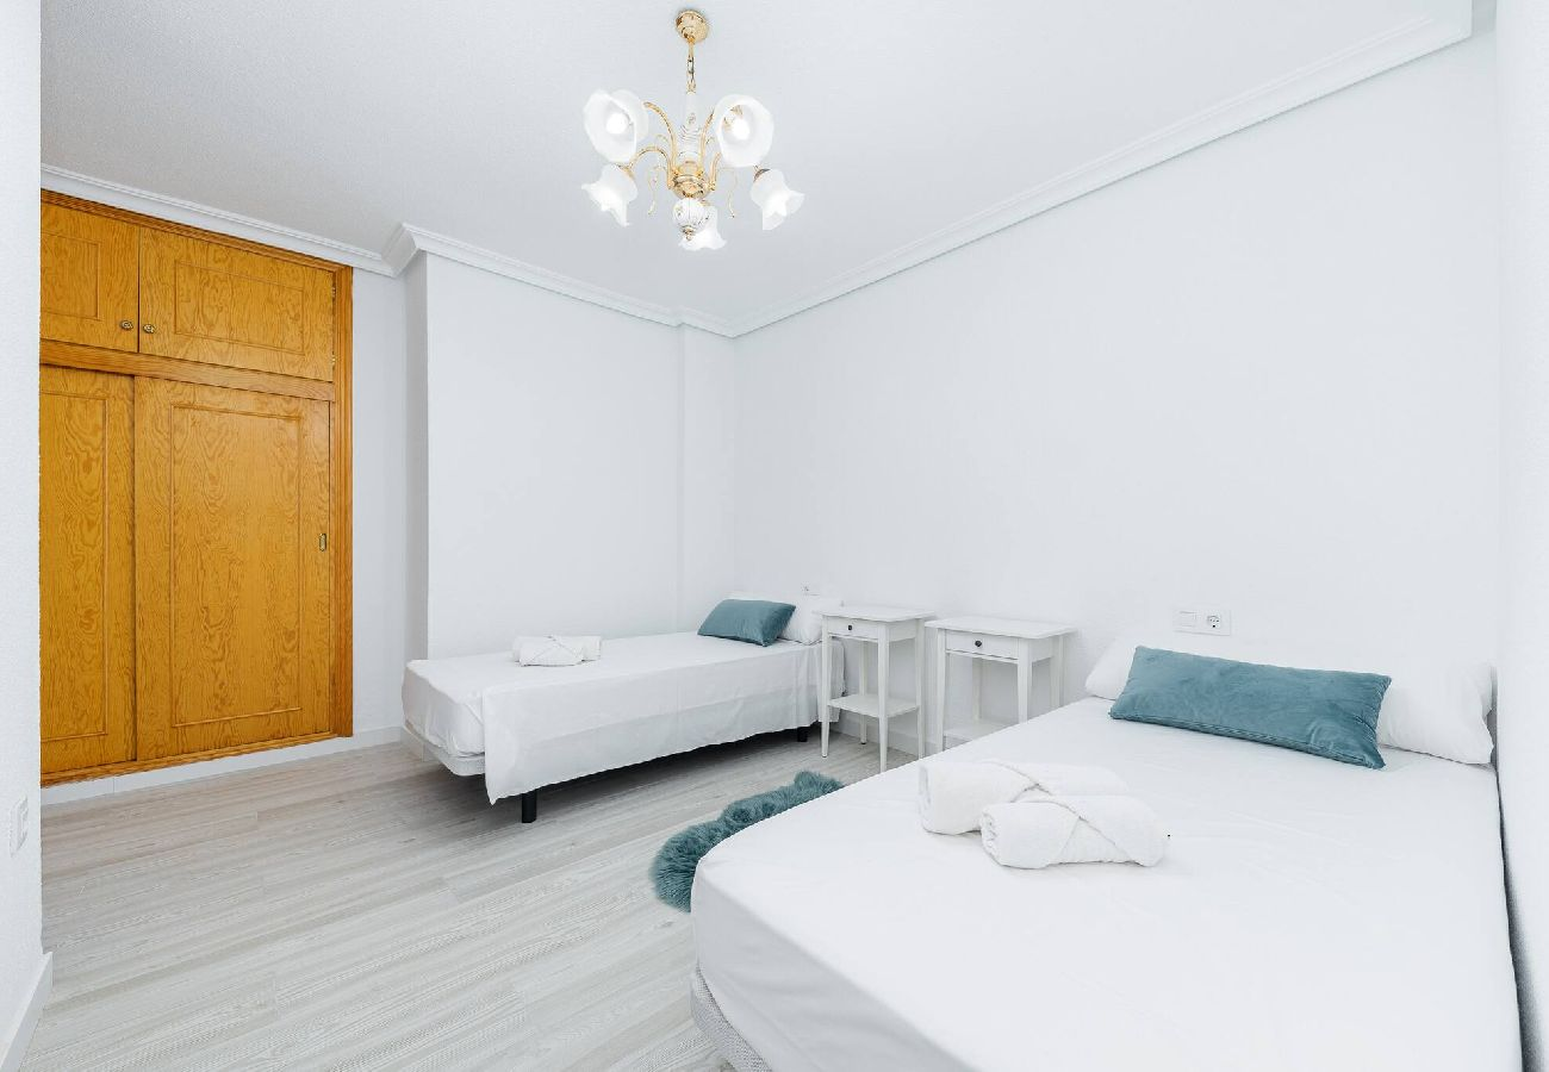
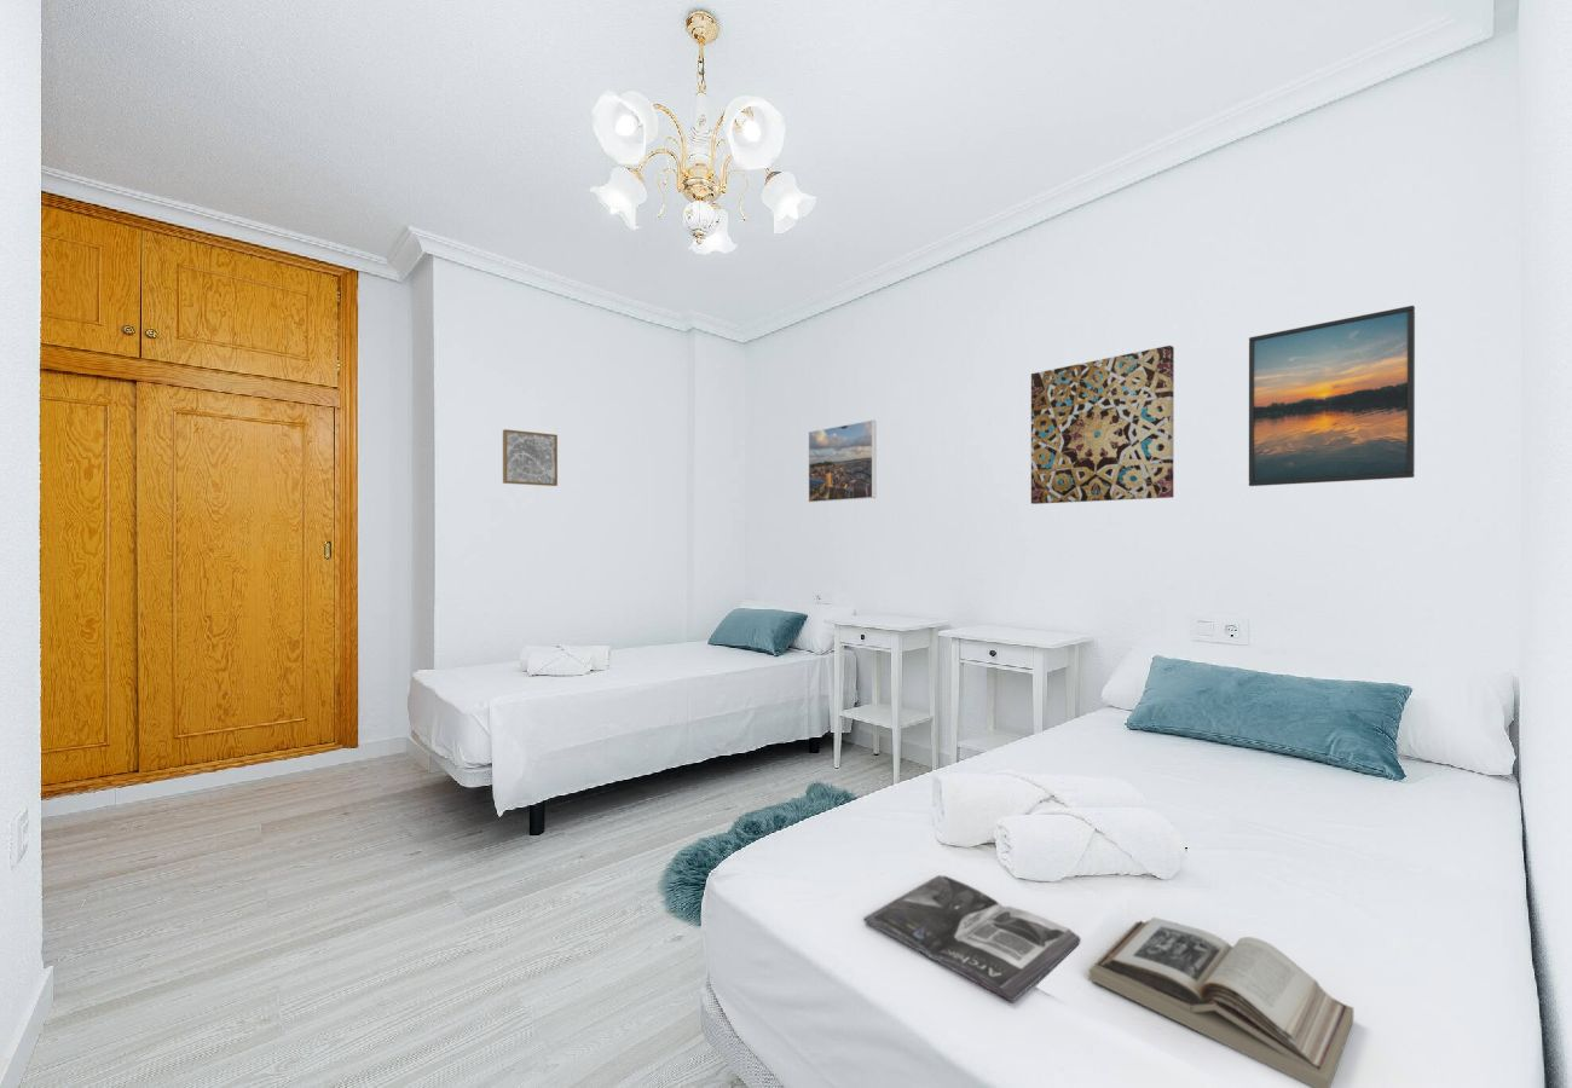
+ wall art [1030,345,1175,505]
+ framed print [808,419,877,504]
+ wall art [502,428,559,487]
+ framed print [1248,305,1416,487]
+ book [1088,916,1354,1088]
+ magazine [862,874,1082,1003]
